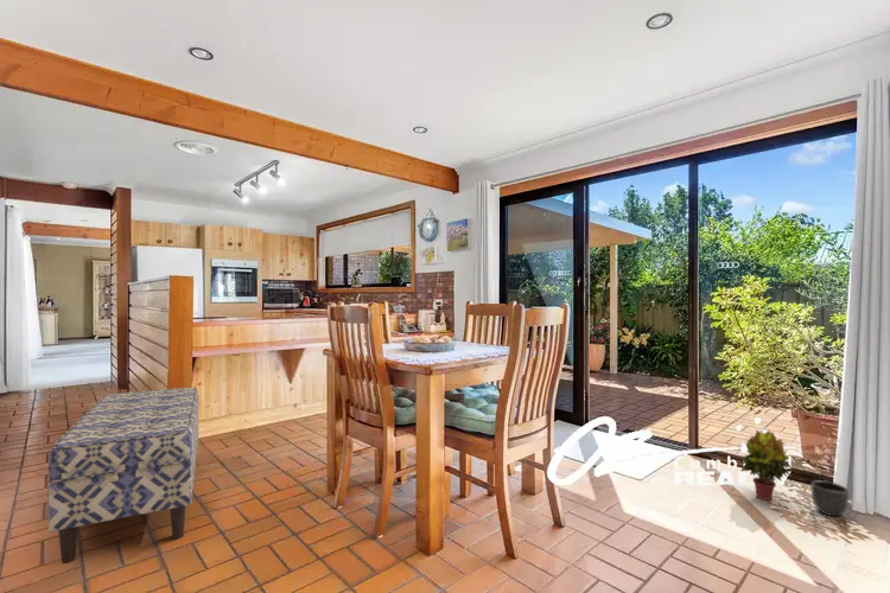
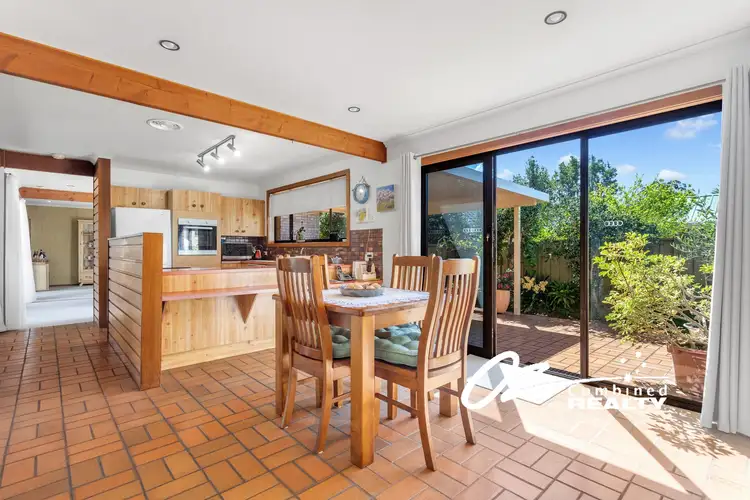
- potted plant [740,428,794,502]
- bench [46,385,201,565]
- planter [810,479,850,517]
